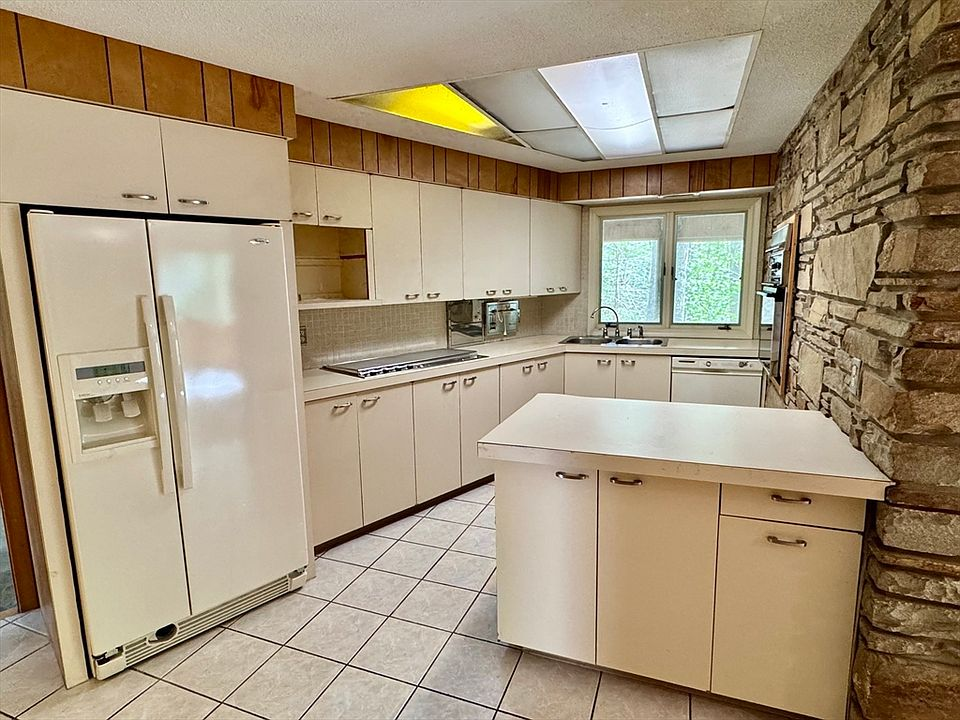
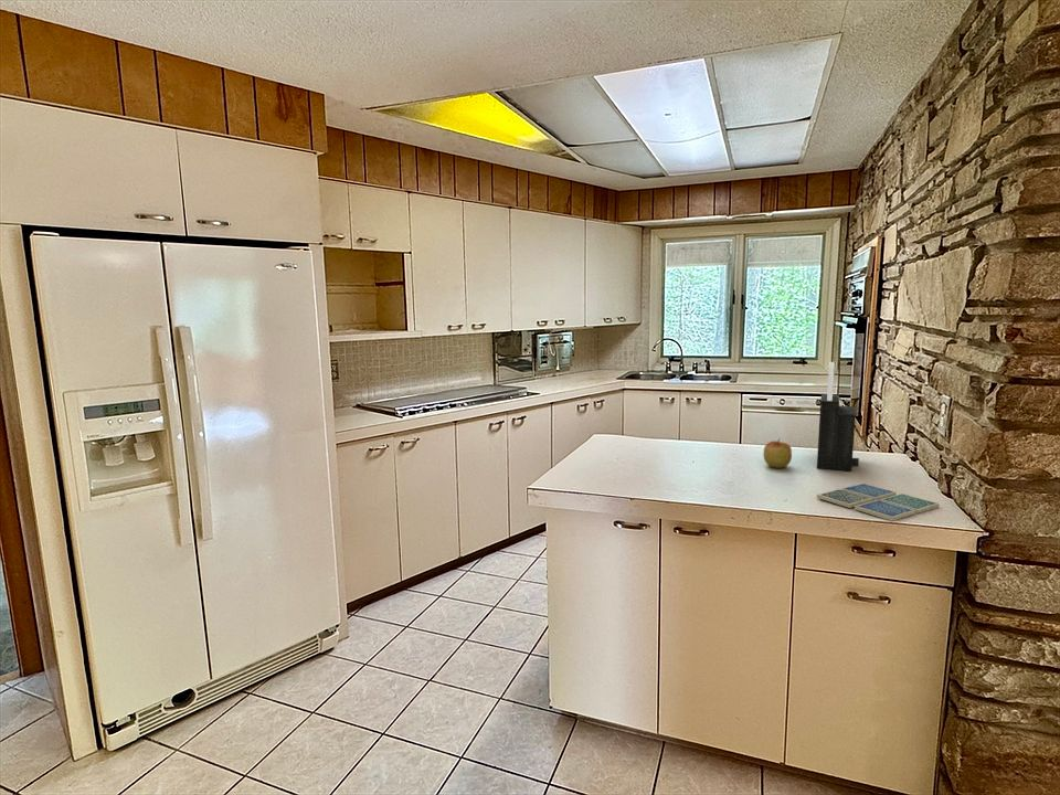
+ knife block [816,361,860,473]
+ apple [762,438,793,469]
+ drink coaster [816,483,941,522]
